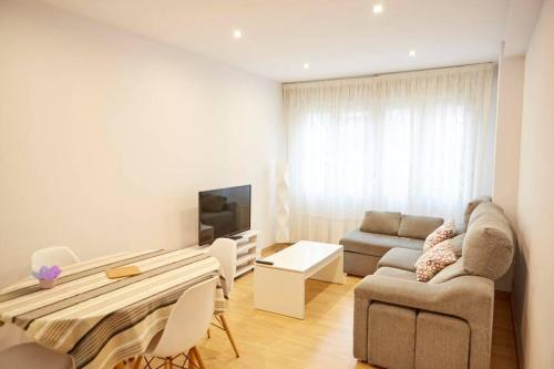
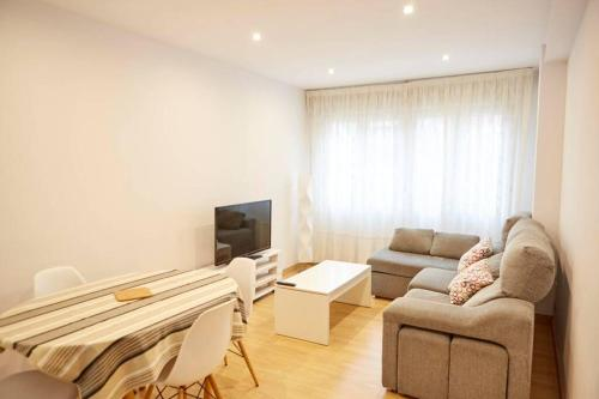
- succulent plant [30,265,63,289]
